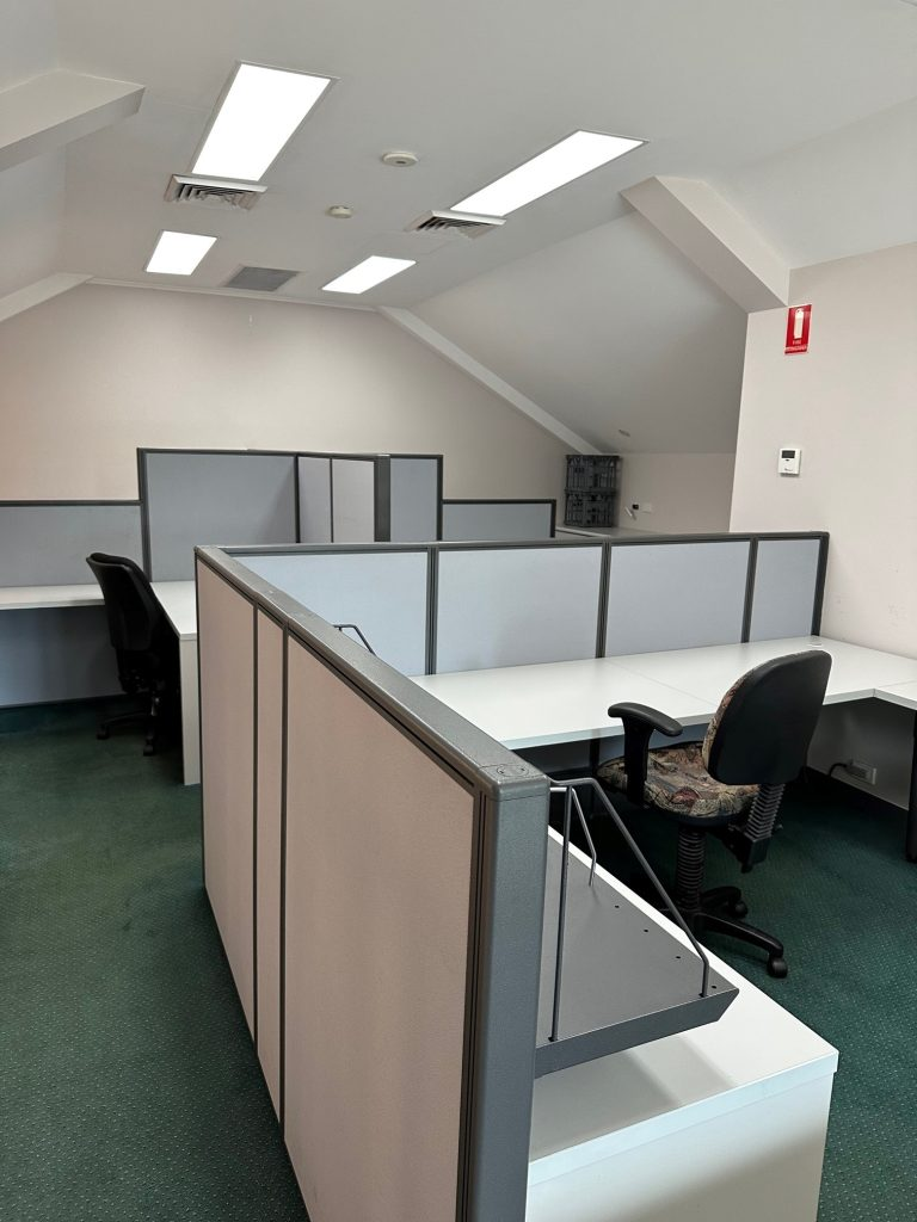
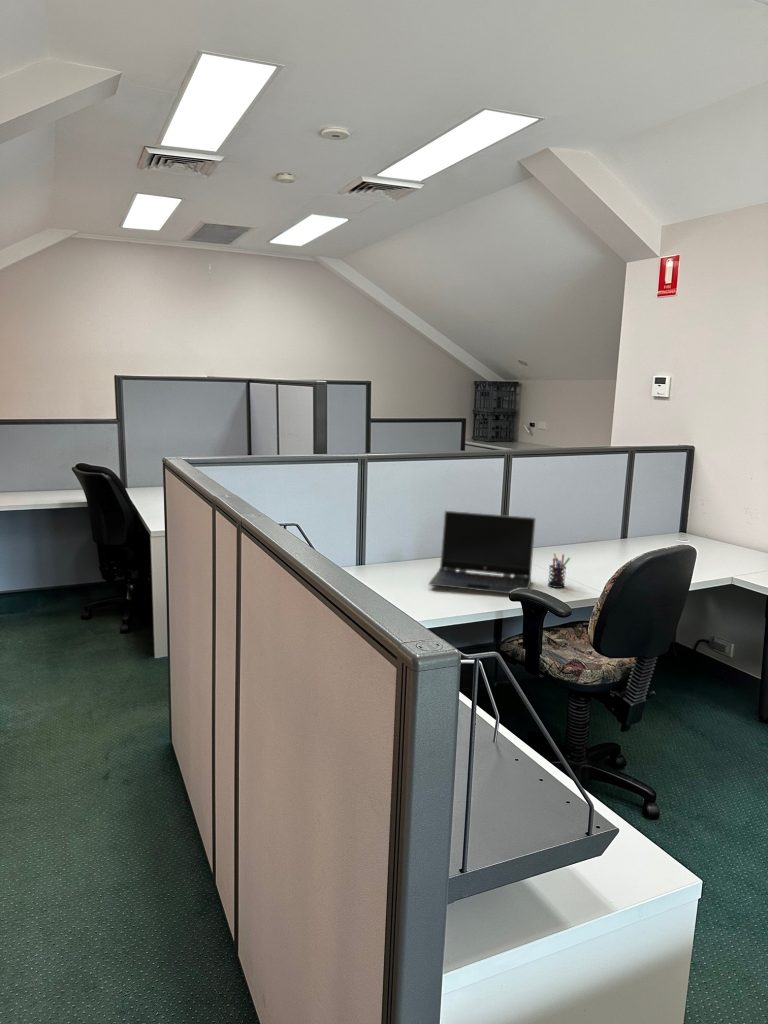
+ laptop computer [428,510,537,595]
+ pen holder [547,553,571,589]
